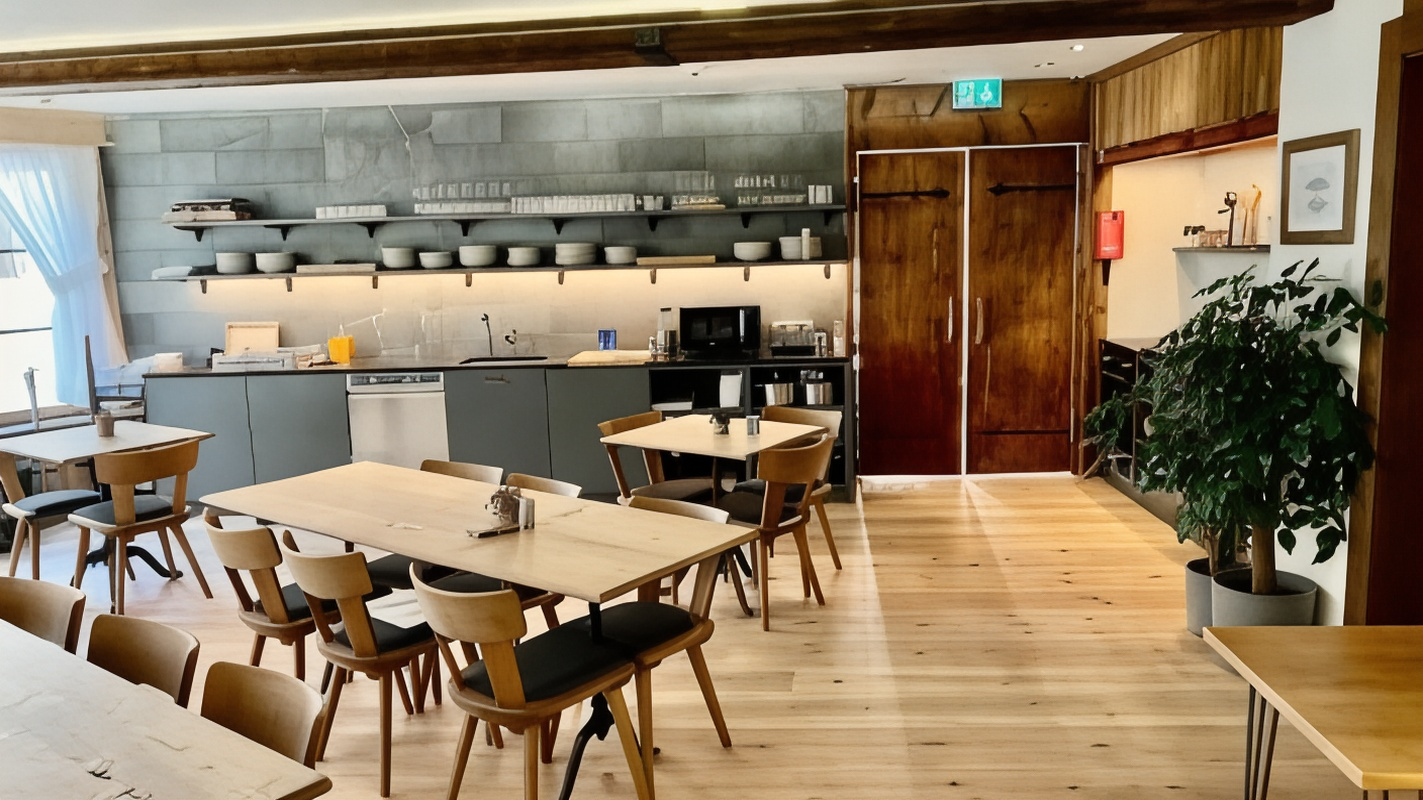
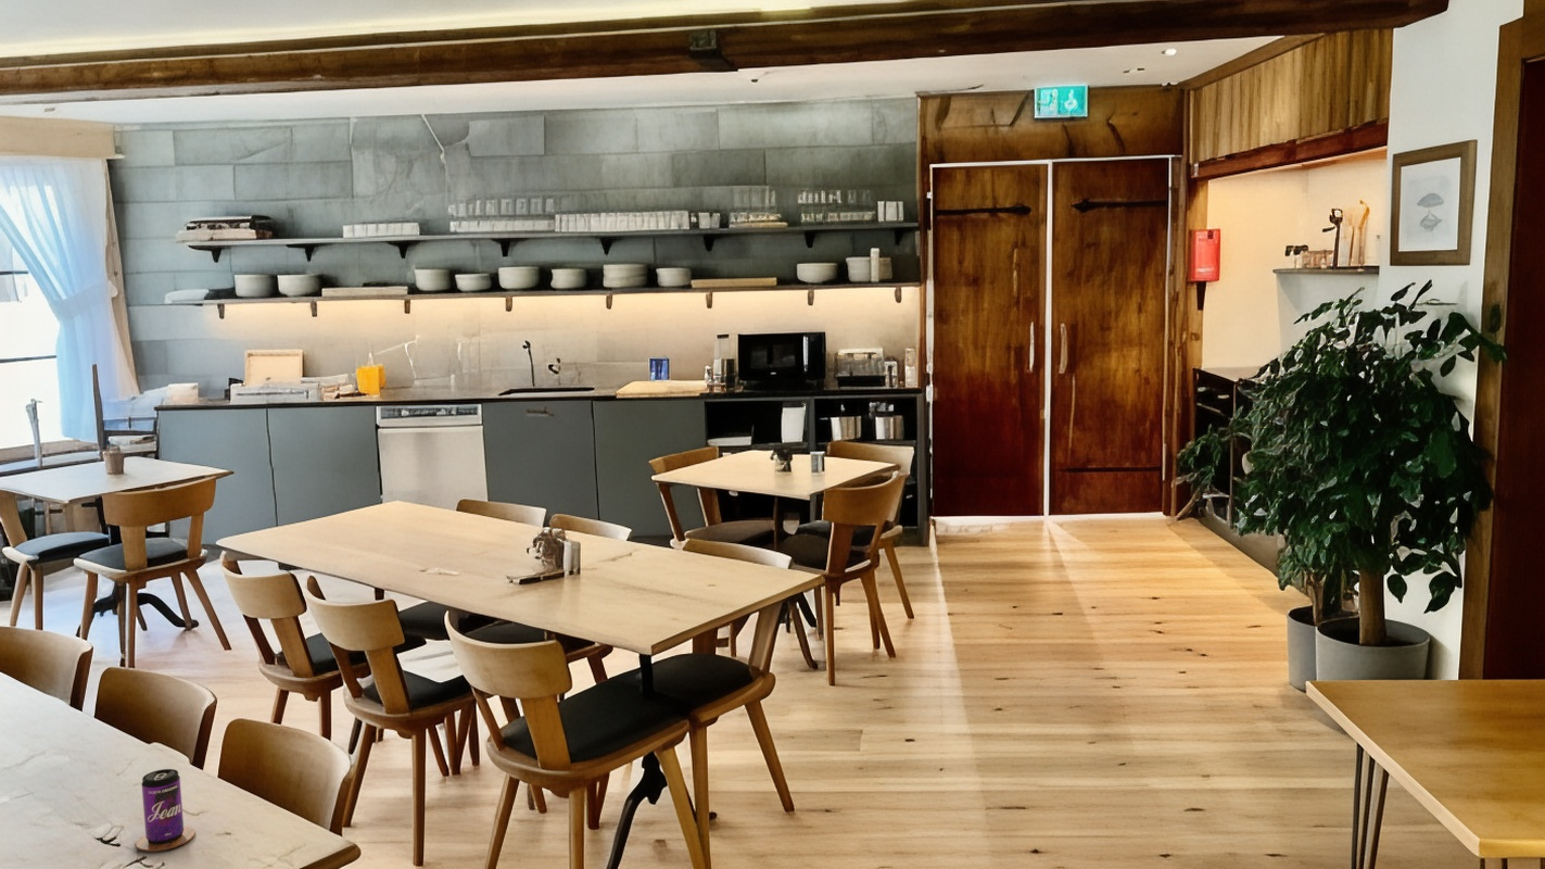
+ beverage can [134,768,197,853]
